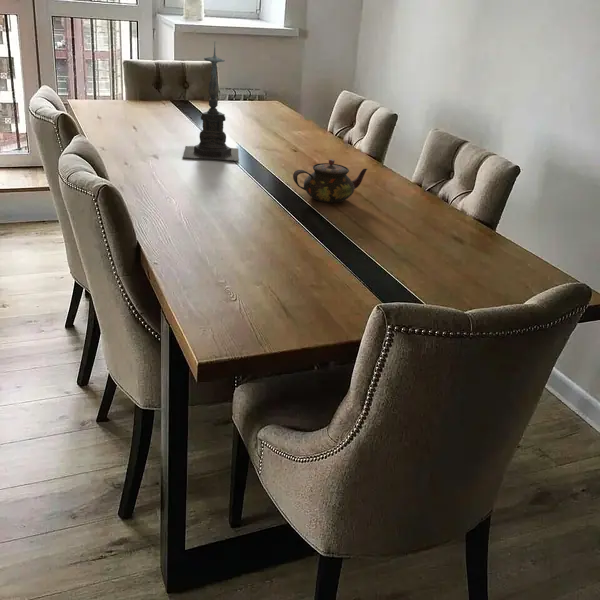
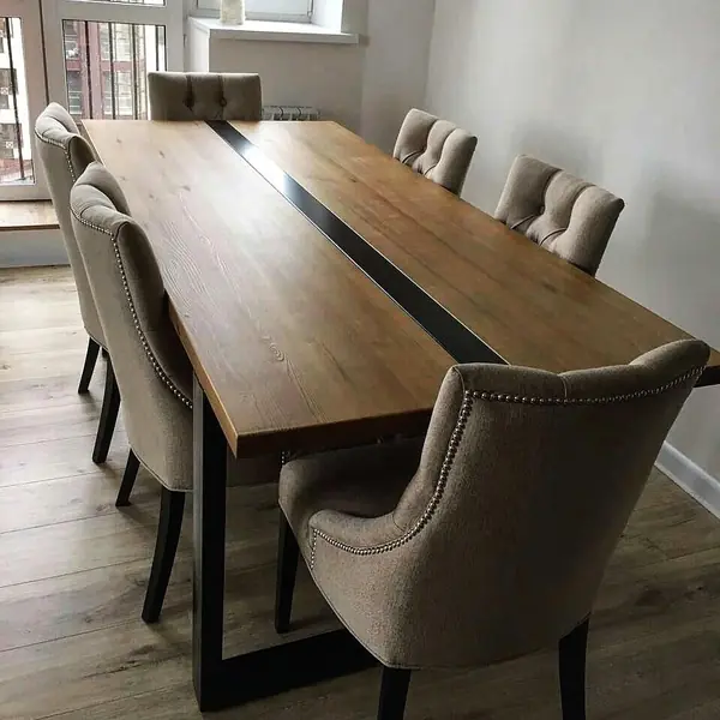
- candle holder [182,42,240,162]
- teapot [292,158,368,204]
